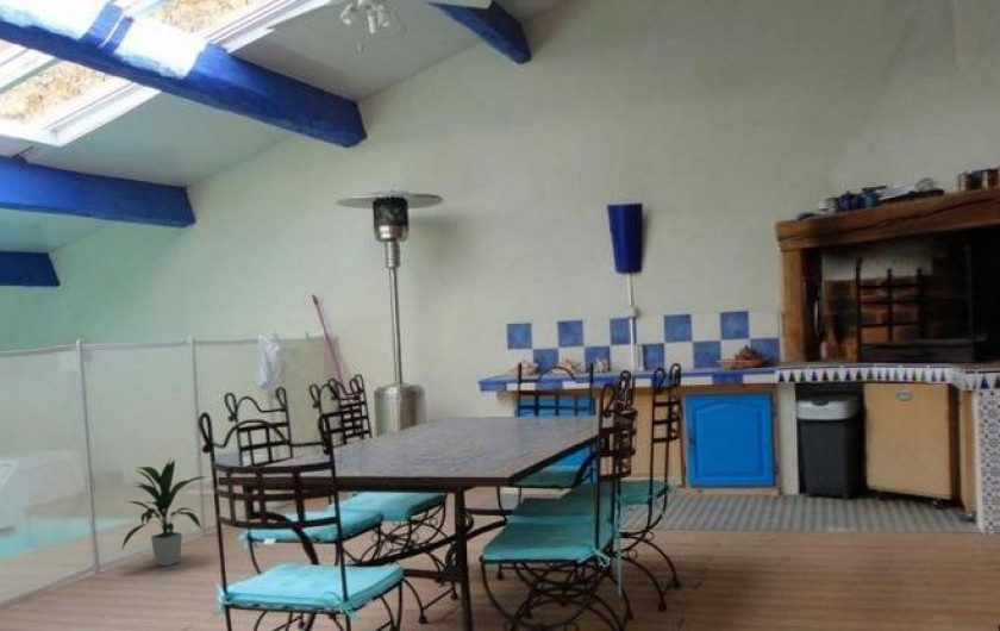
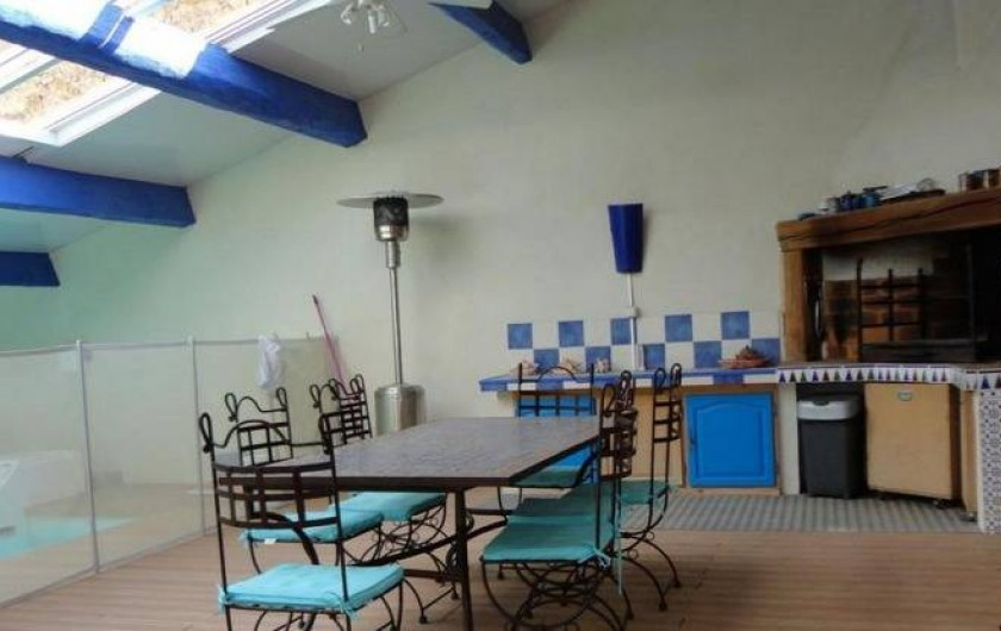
- indoor plant [120,458,210,567]
